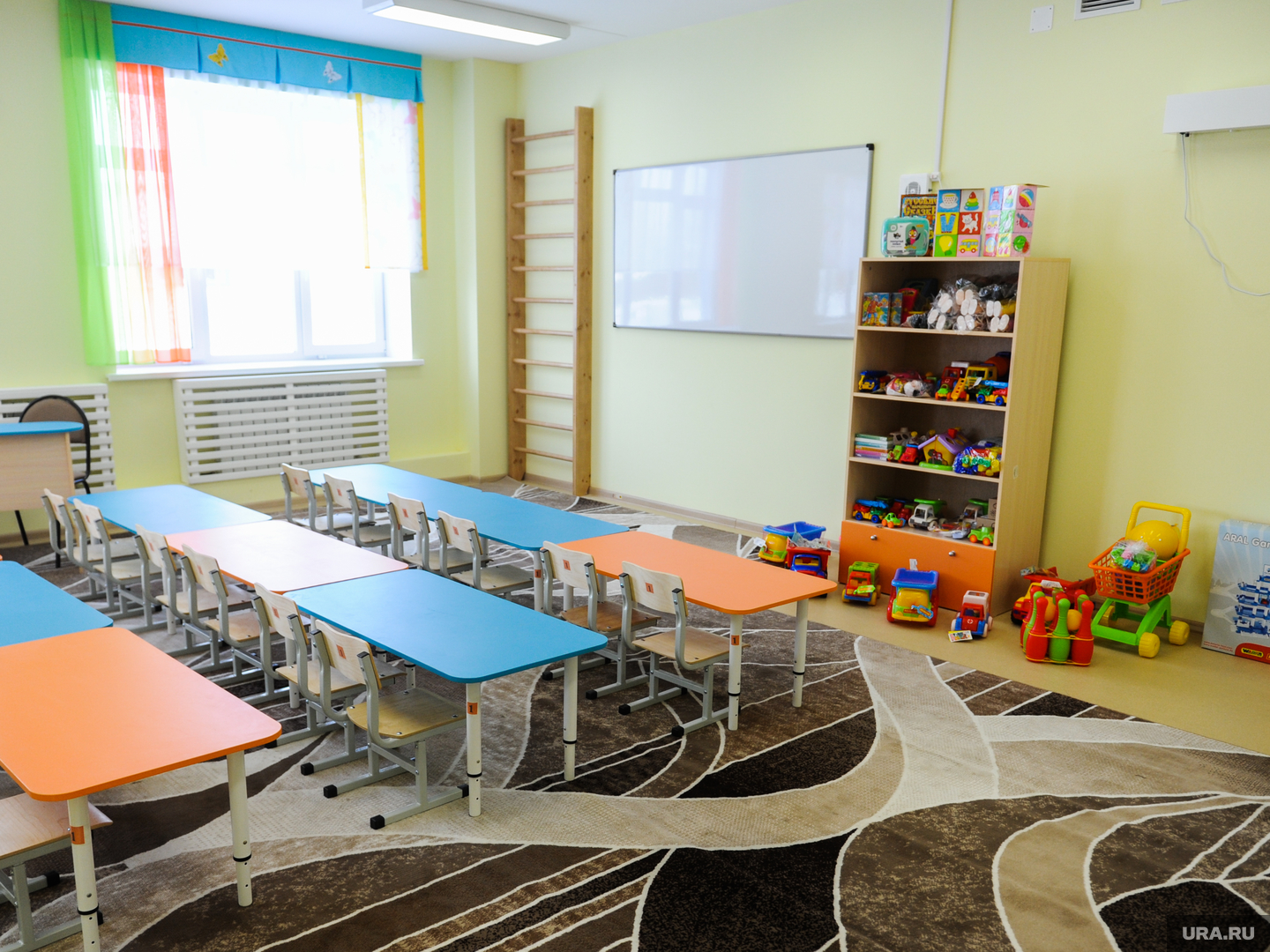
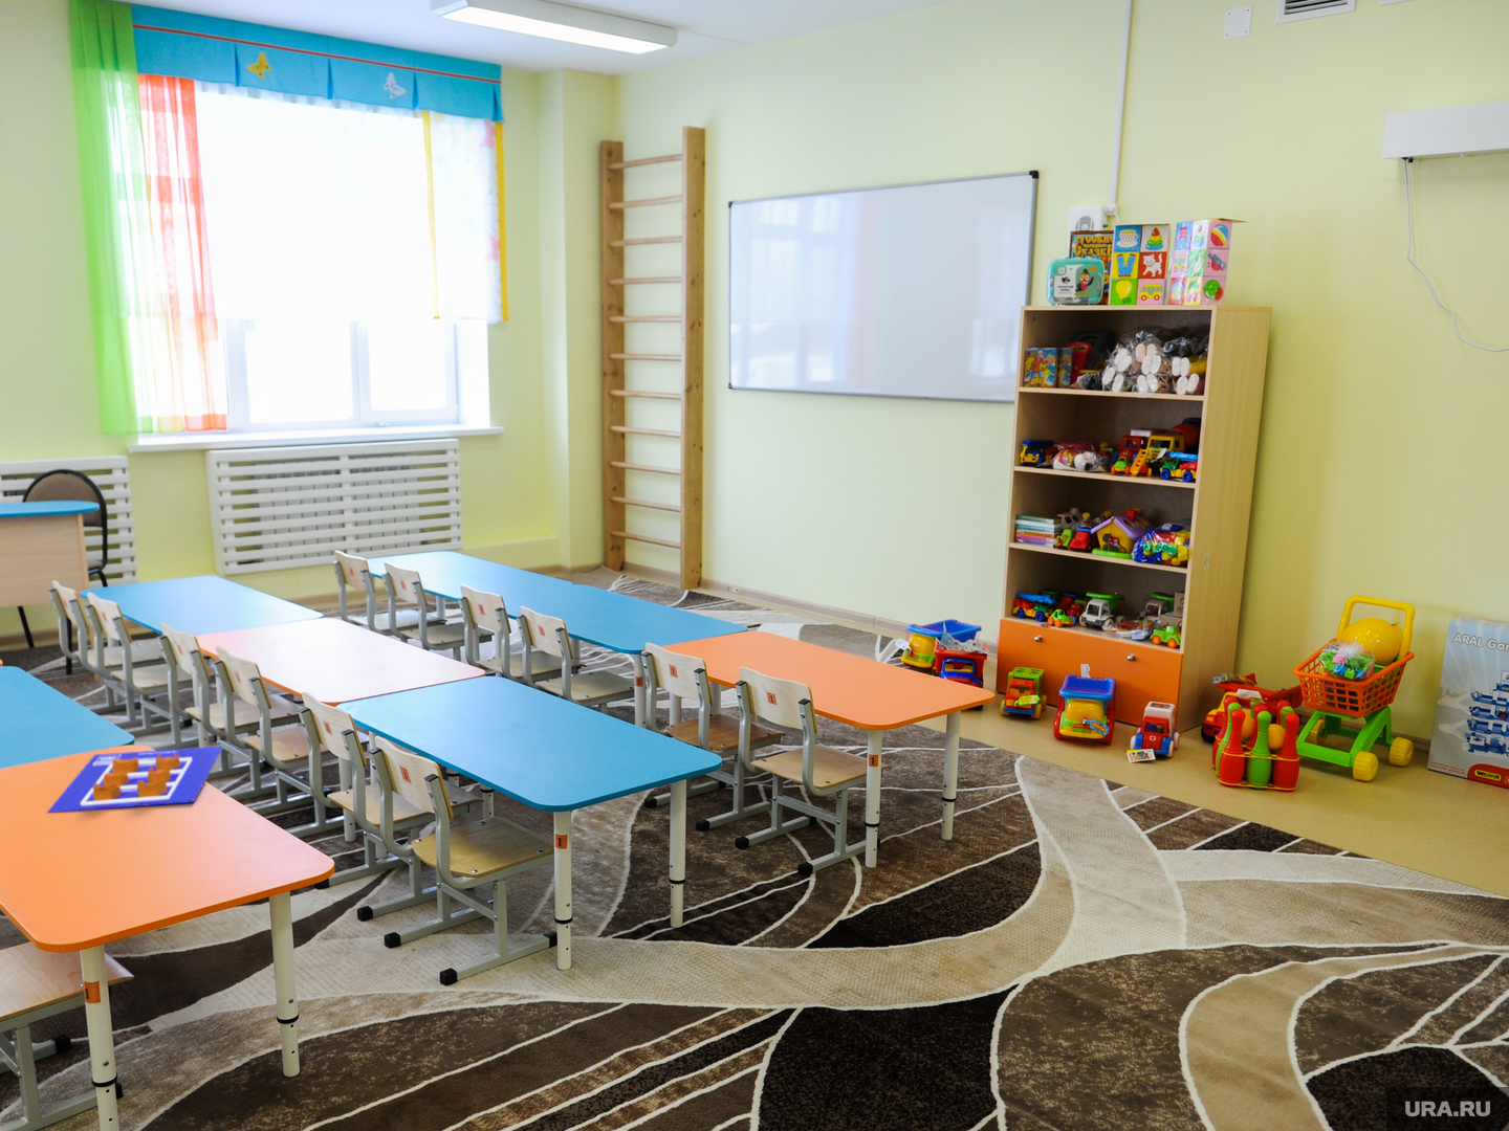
+ poster [46,745,225,814]
